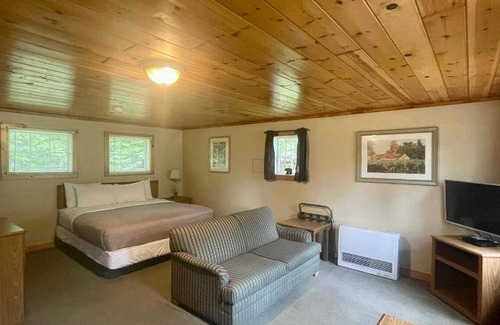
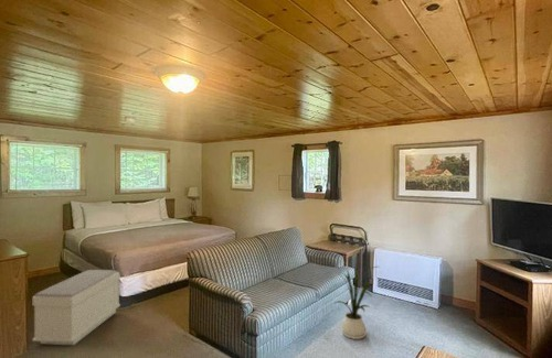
+ house plant [332,265,379,340]
+ bench [32,269,121,346]
